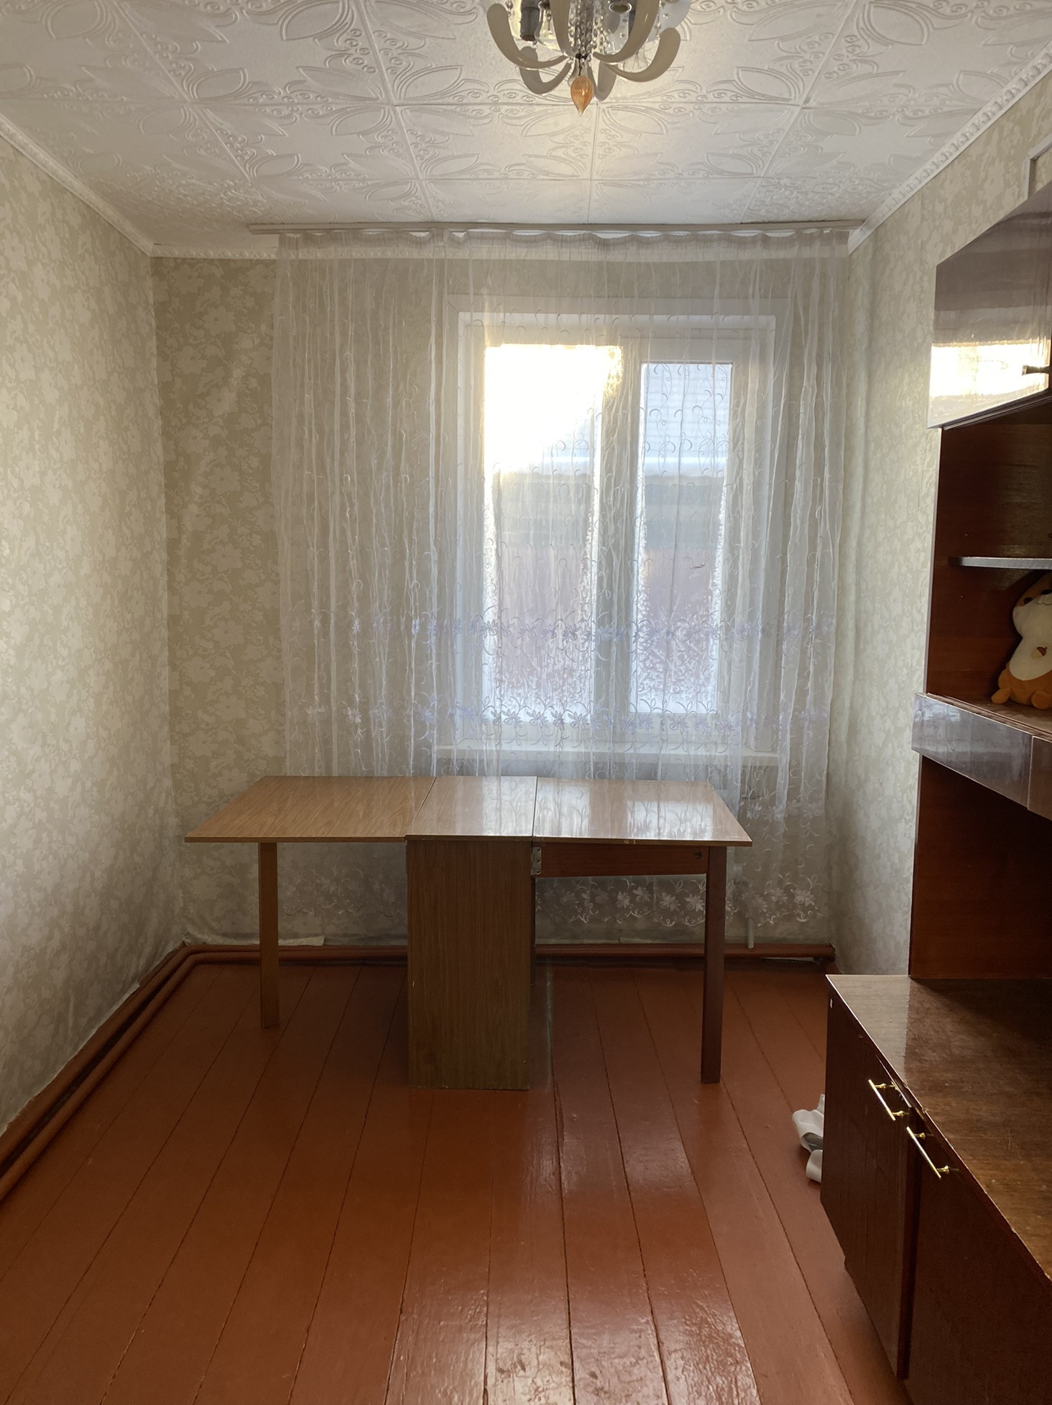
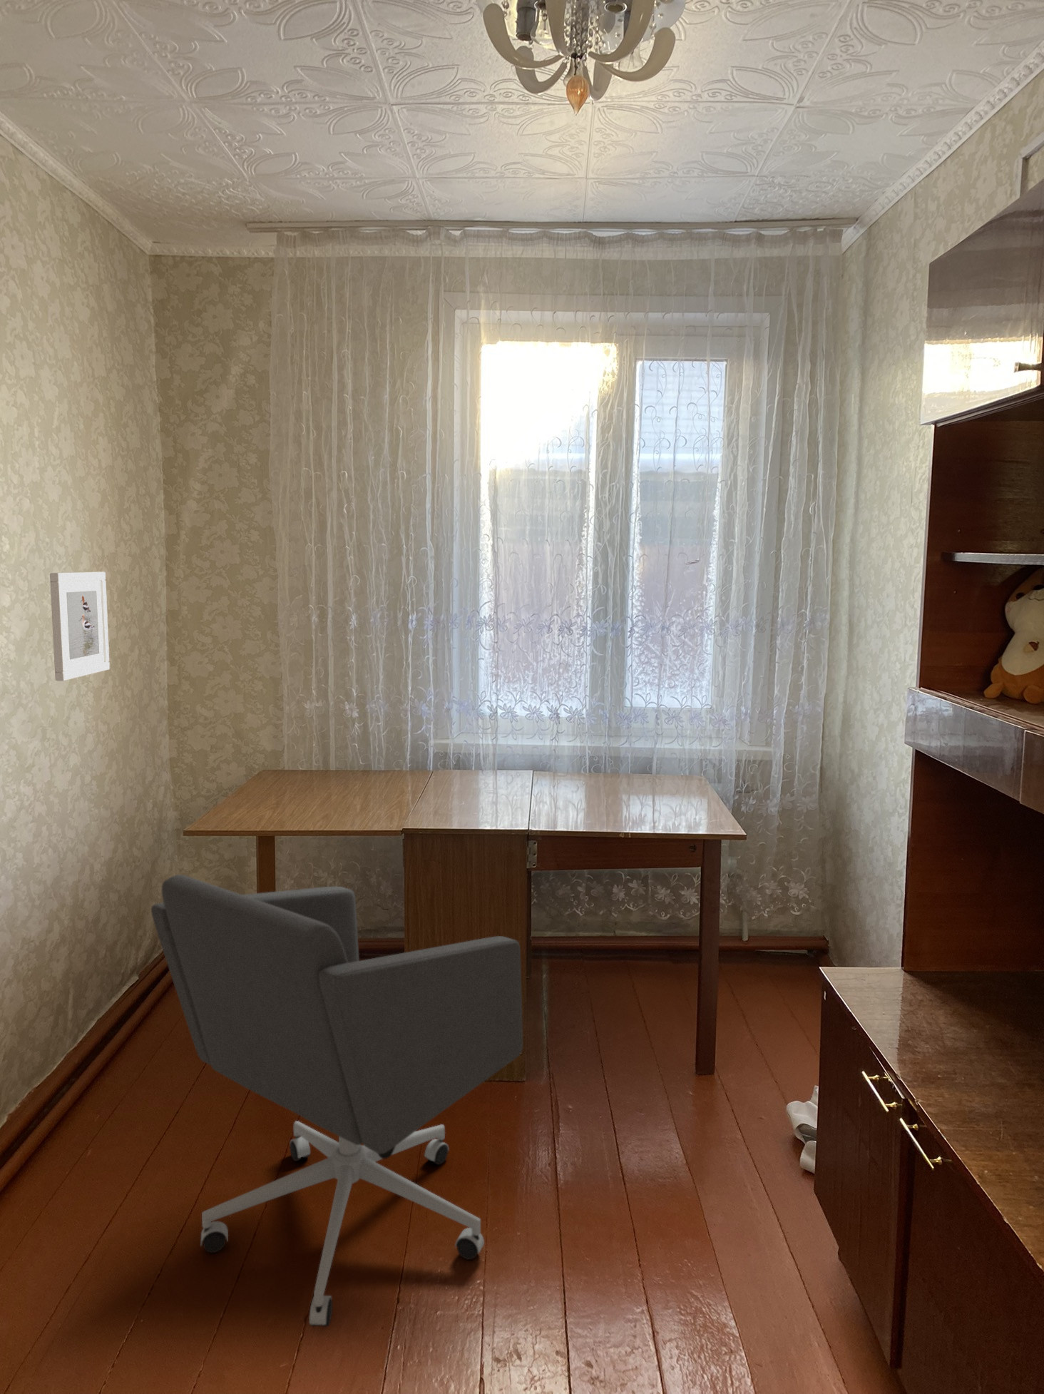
+ office chair [150,874,523,1328]
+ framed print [49,571,111,682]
